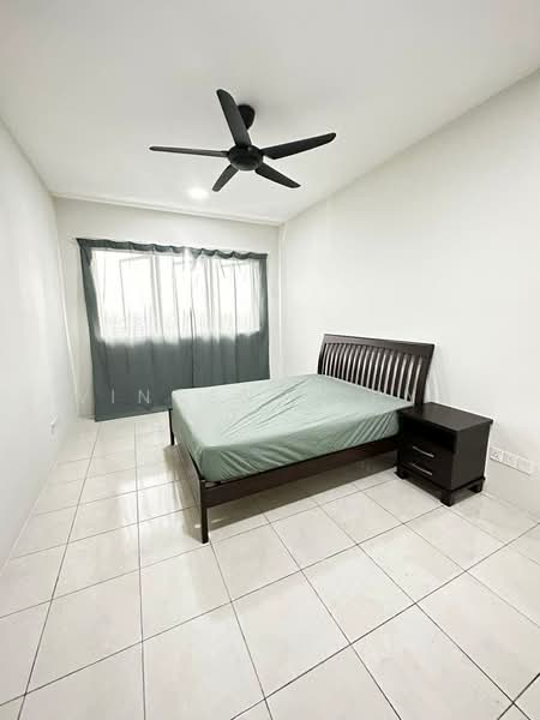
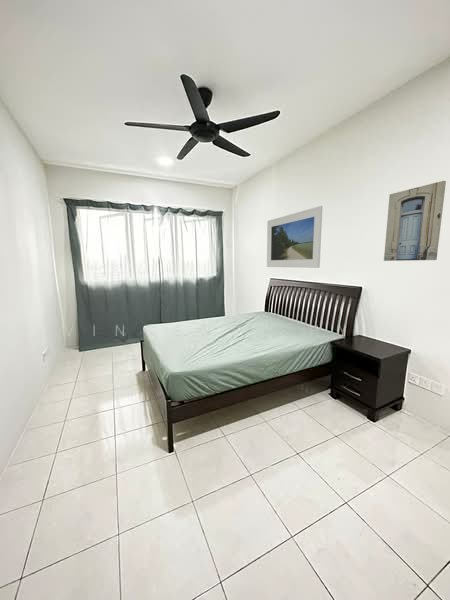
+ wall art [383,180,447,262]
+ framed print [266,205,323,269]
